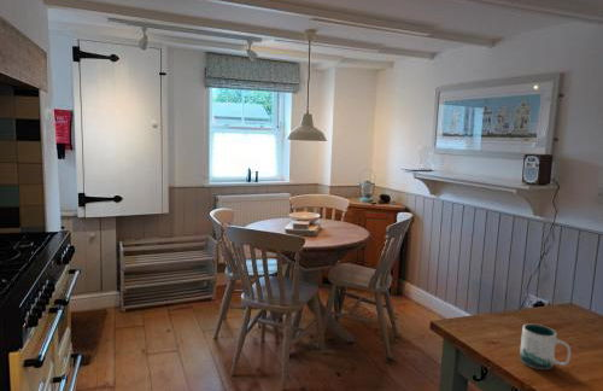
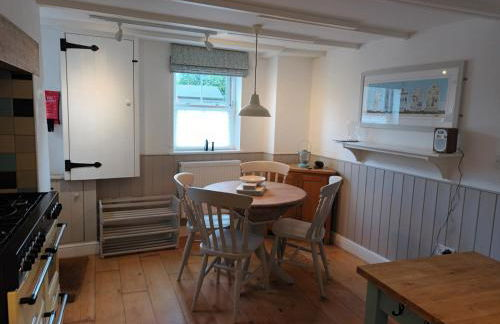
- mug [519,323,572,370]
